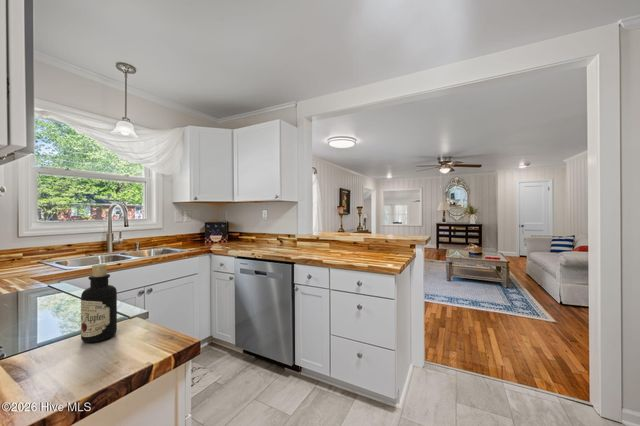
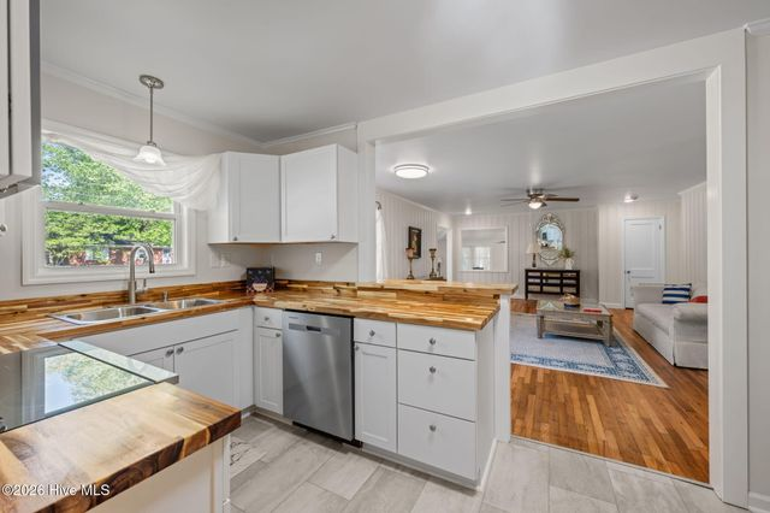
- bottle [80,263,118,343]
